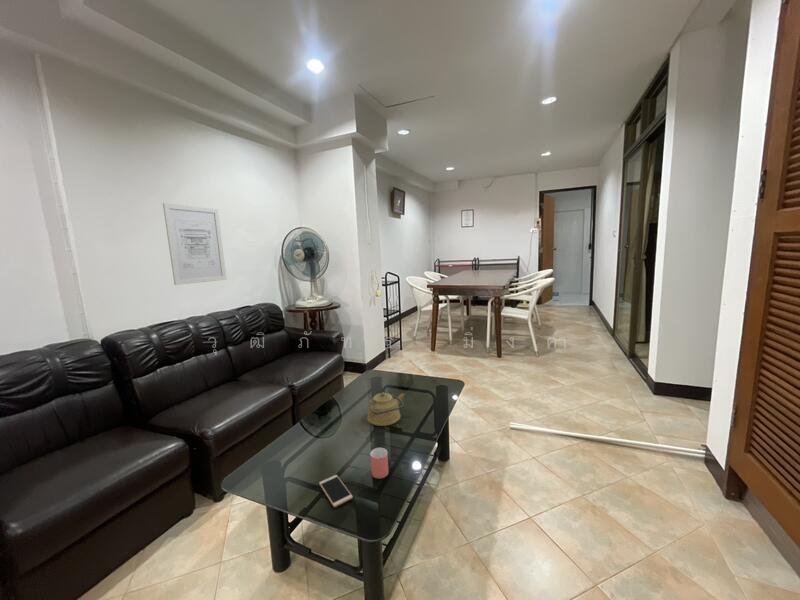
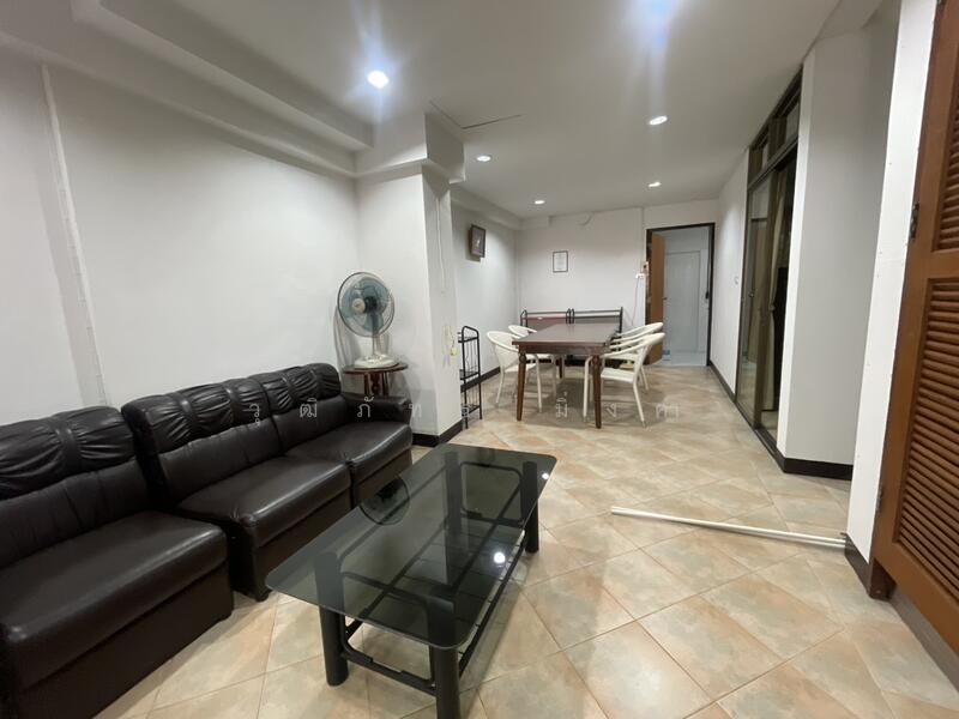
- smartphone [318,474,354,508]
- cup [370,447,389,480]
- wall art [162,202,227,286]
- kettle [366,391,406,427]
